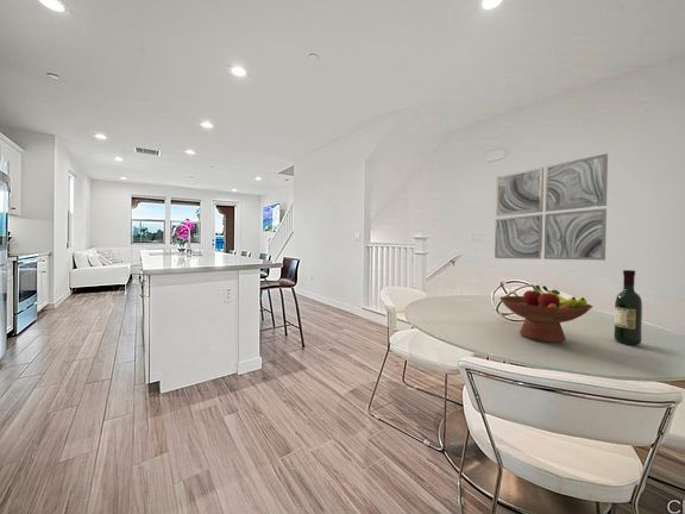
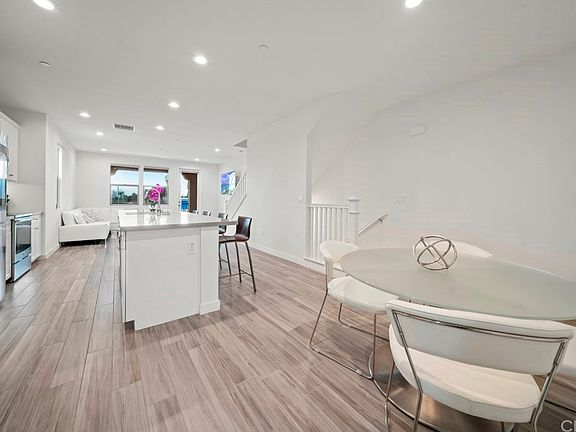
- wine bottle [612,269,643,346]
- wall art [494,152,609,262]
- fruit bowl [498,284,593,344]
